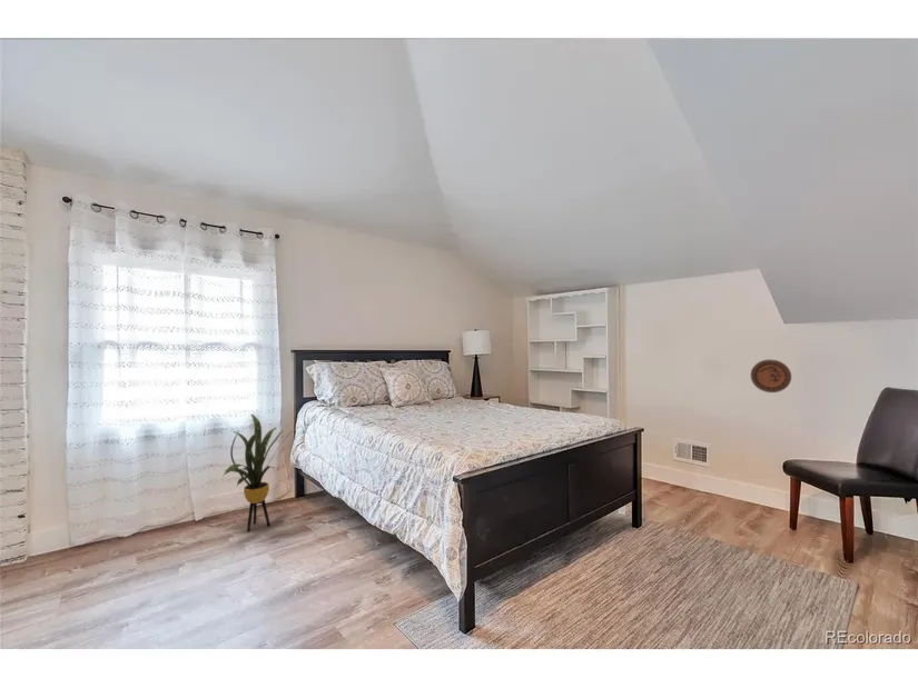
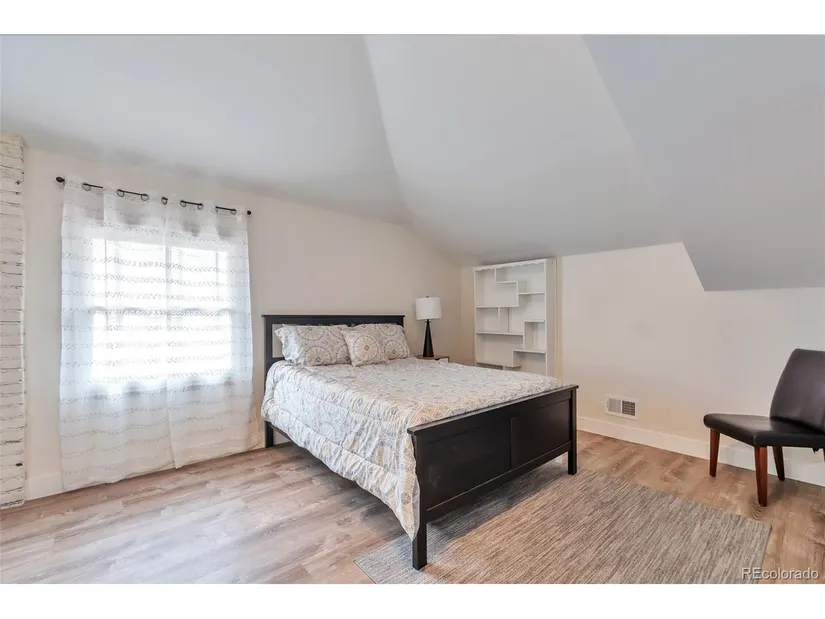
- house plant [223,413,300,534]
- decorative plate [750,359,792,393]
